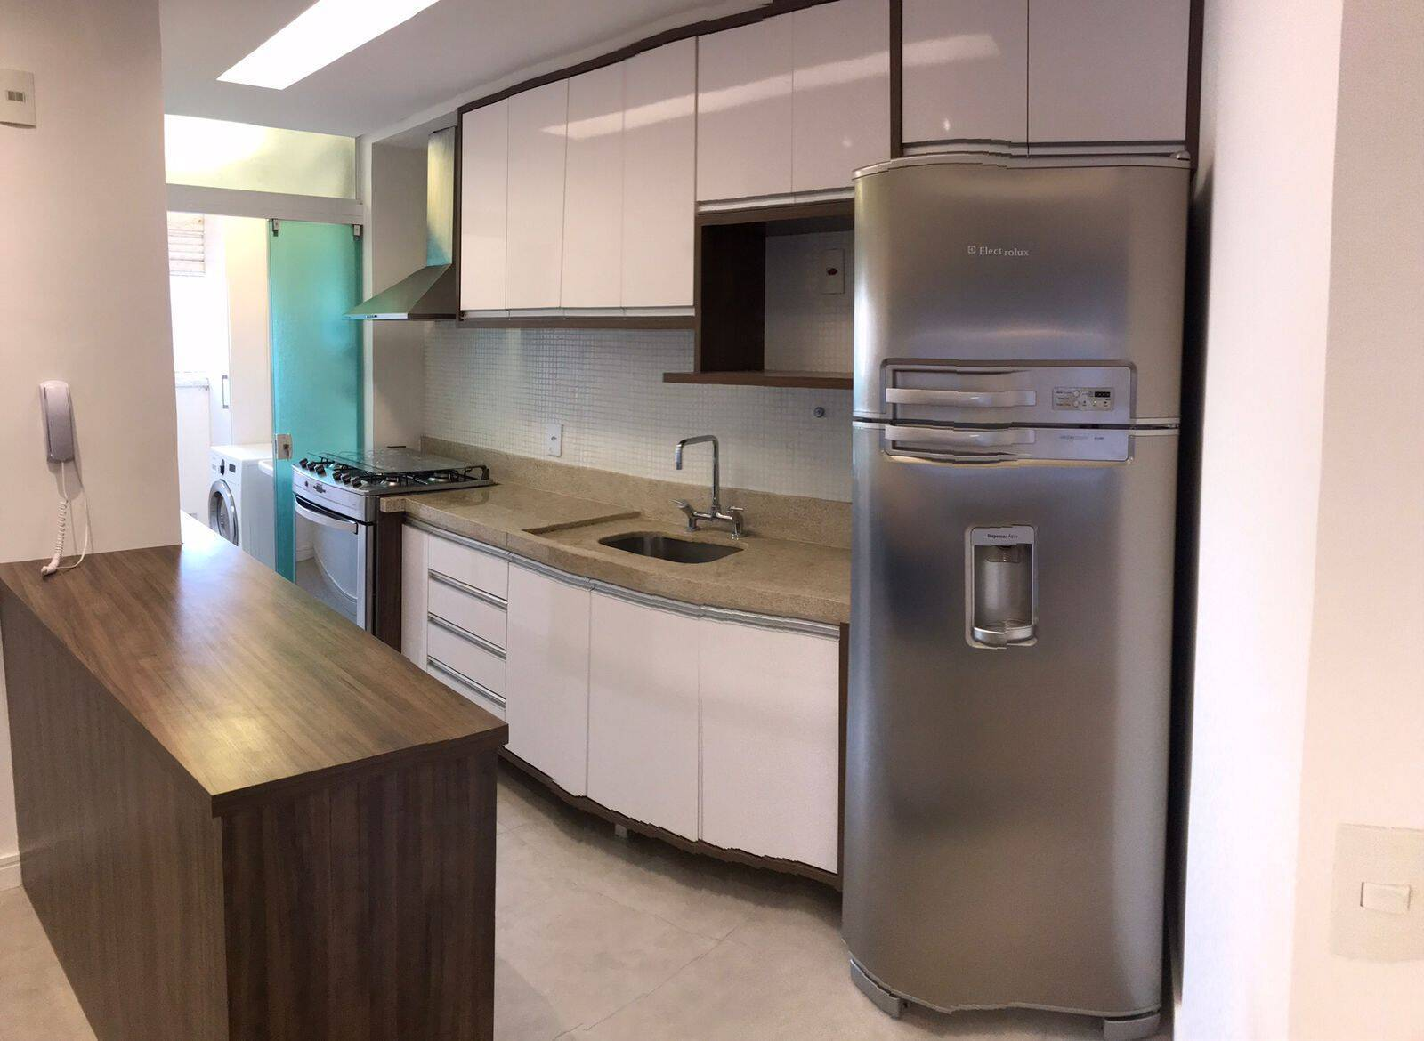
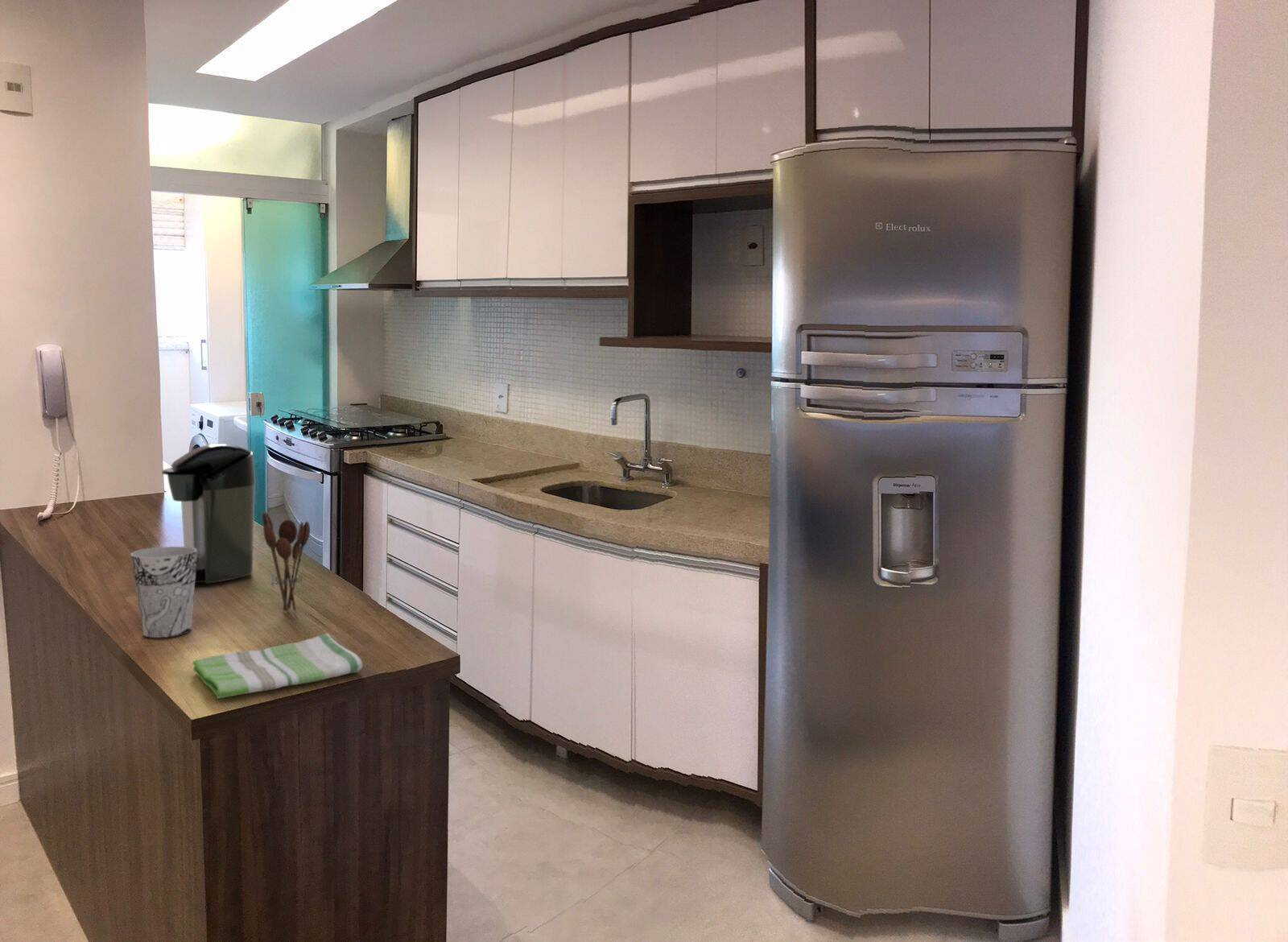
+ utensil holder [262,510,311,613]
+ dish towel [192,633,364,699]
+ cup [130,546,197,638]
+ coffee maker [161,443,257,585]
